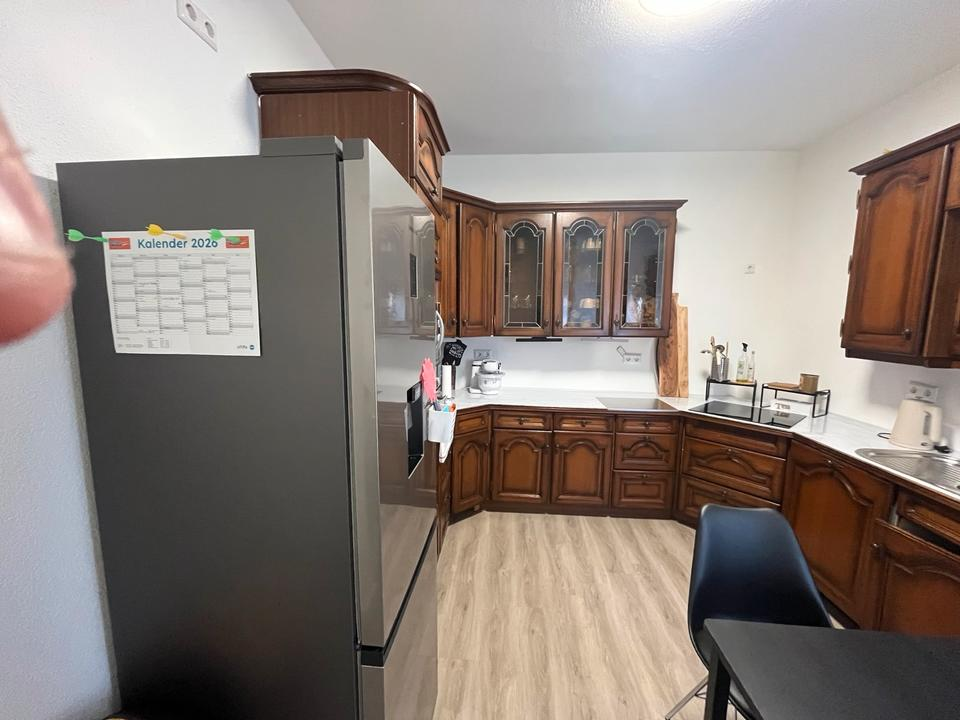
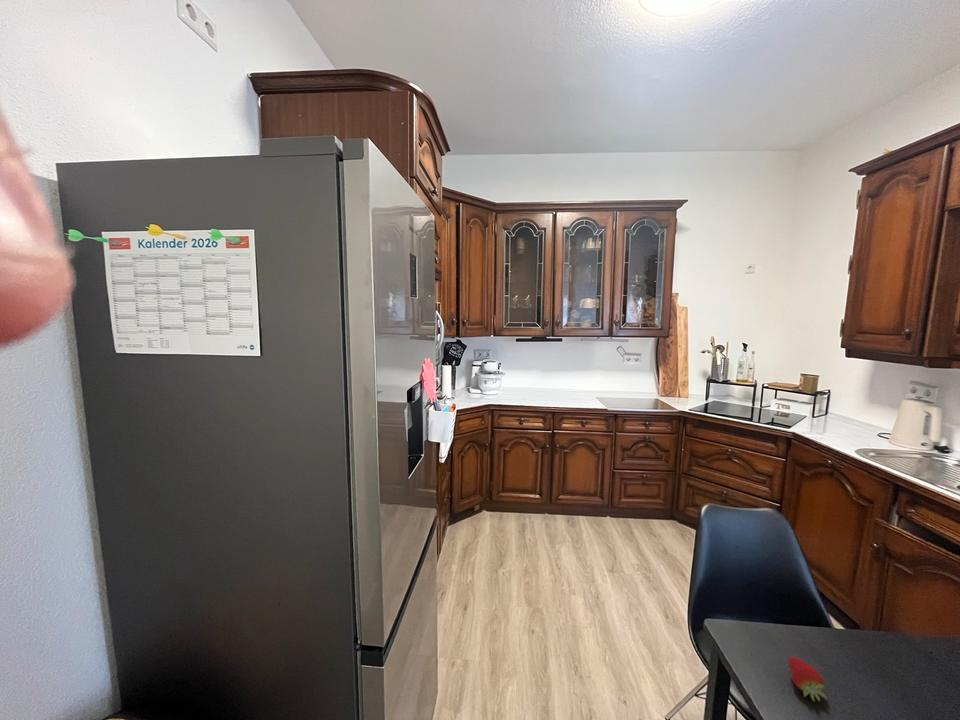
+ fruit [787,656,828,703]
